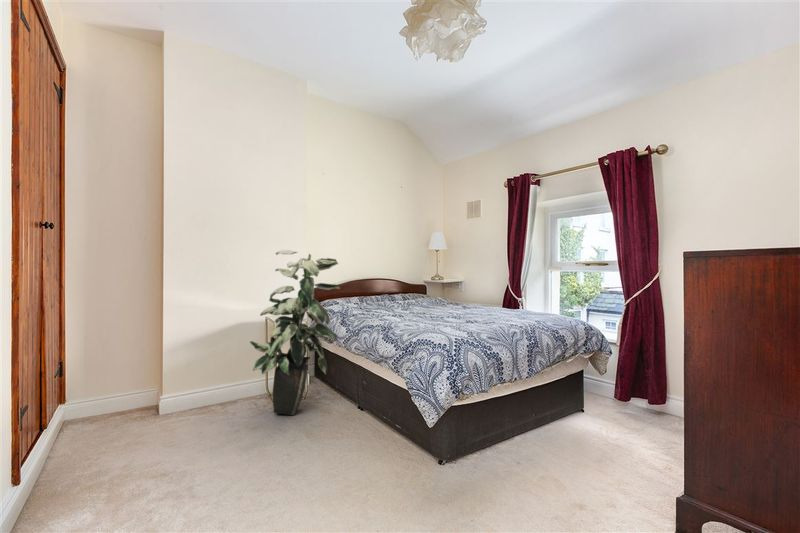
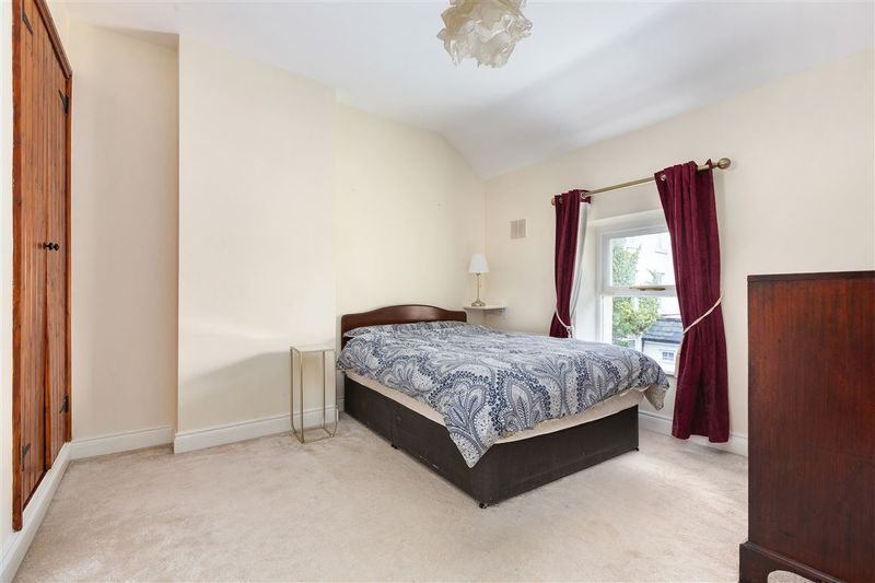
- indoor plant [249,249,341,416]
